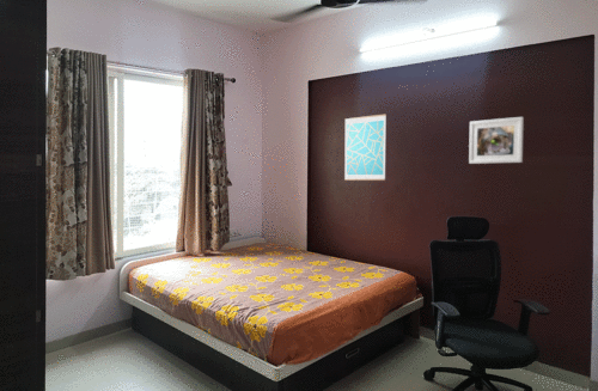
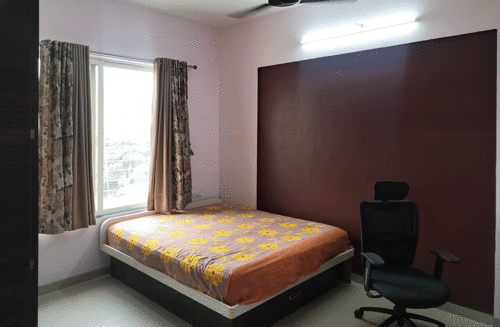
- wall art [343,114,388,182]
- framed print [468,116,525,165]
